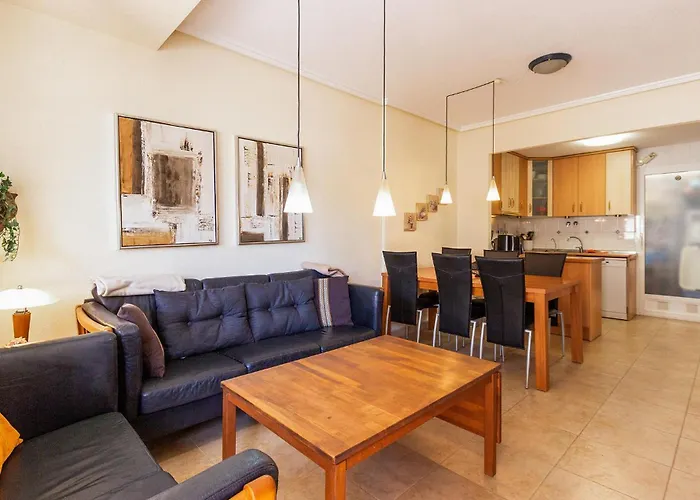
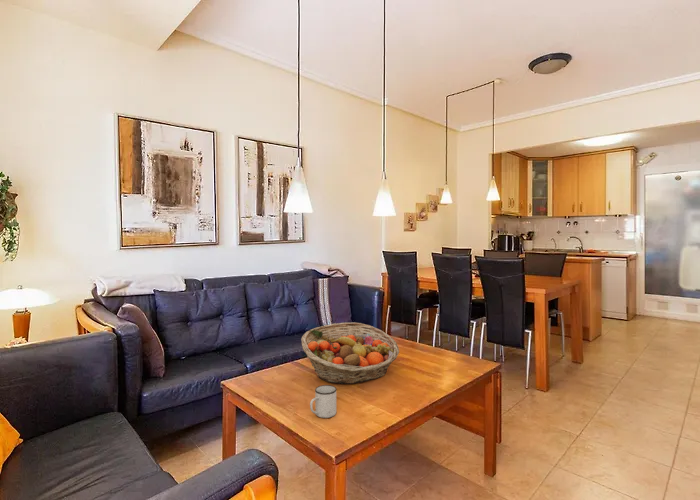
+ fruit basket [300,322,400,385]
+ mug [309,384,338,419]
